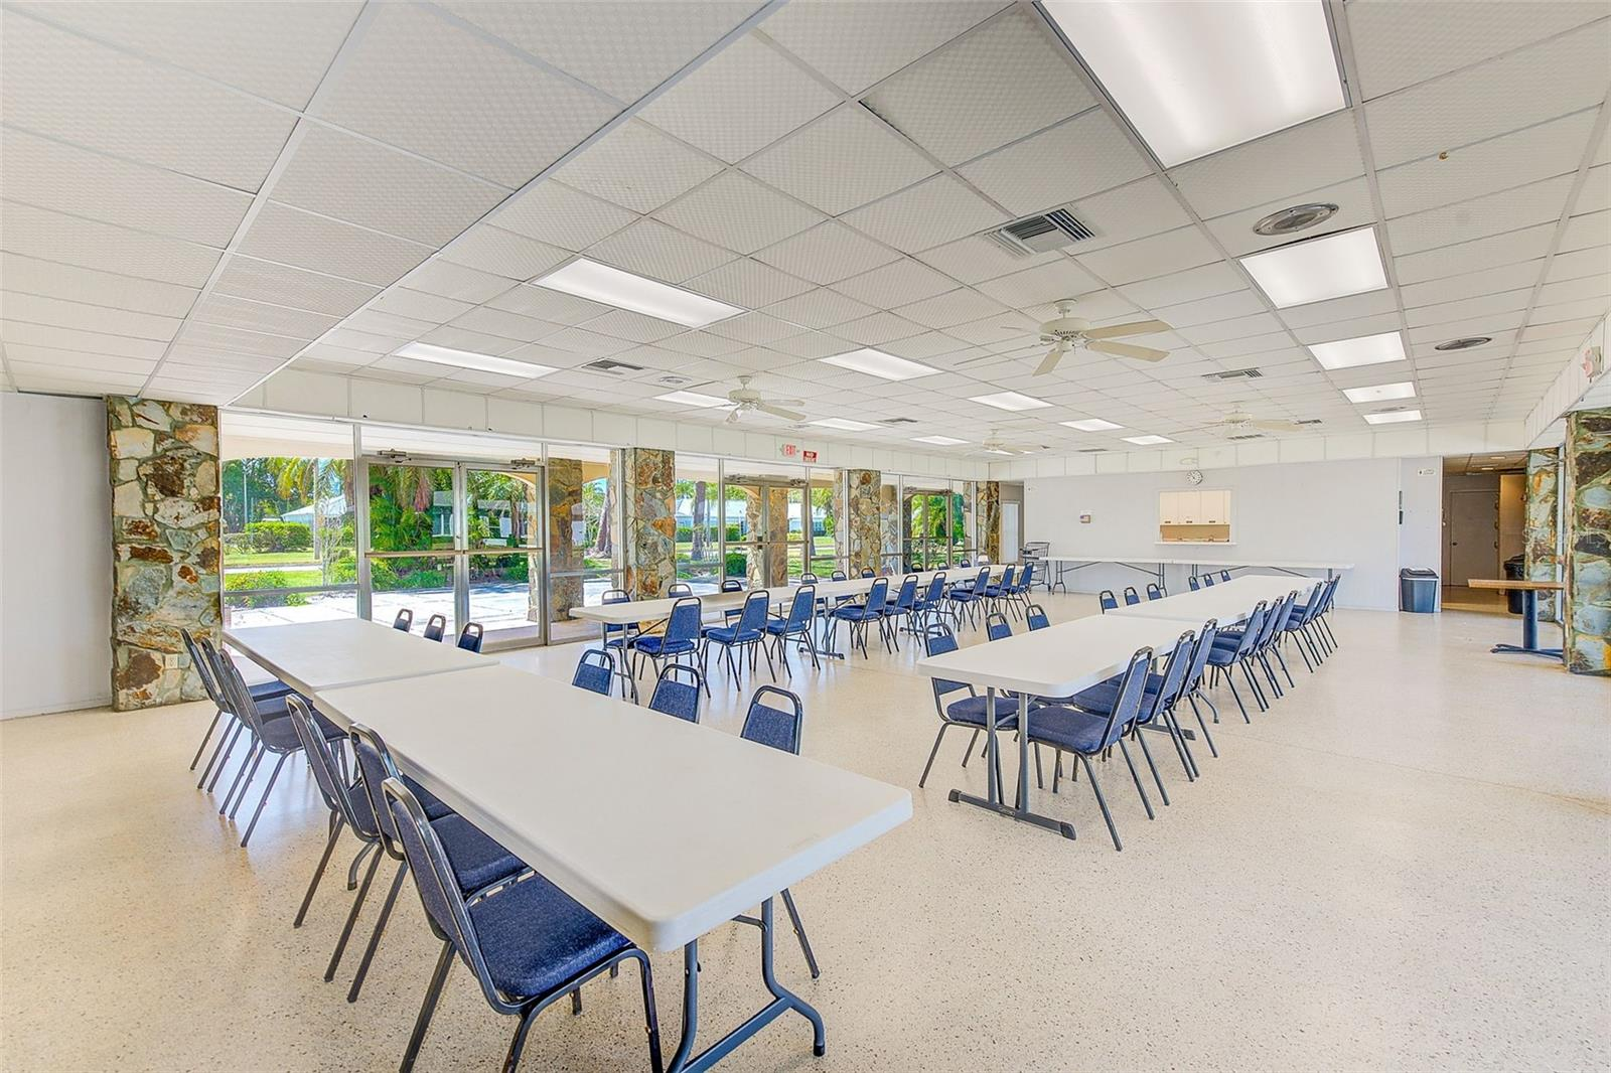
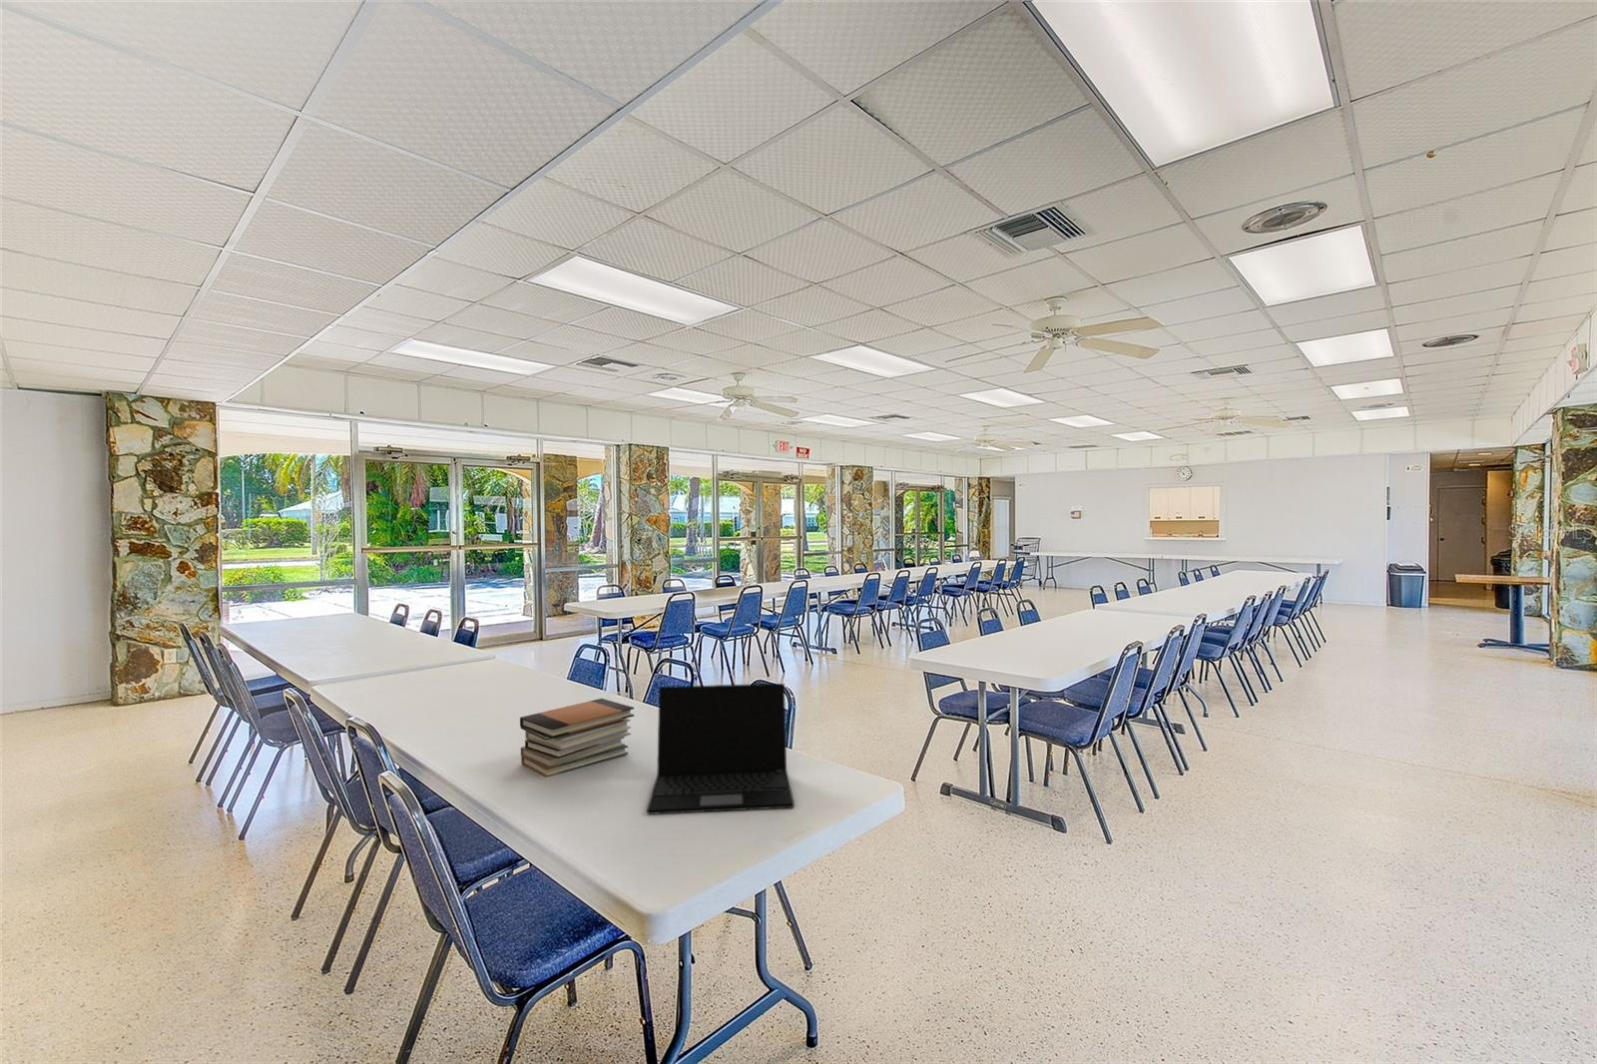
+ laptop [646,683,796,816]
+ book stack [519,698,635,779]
